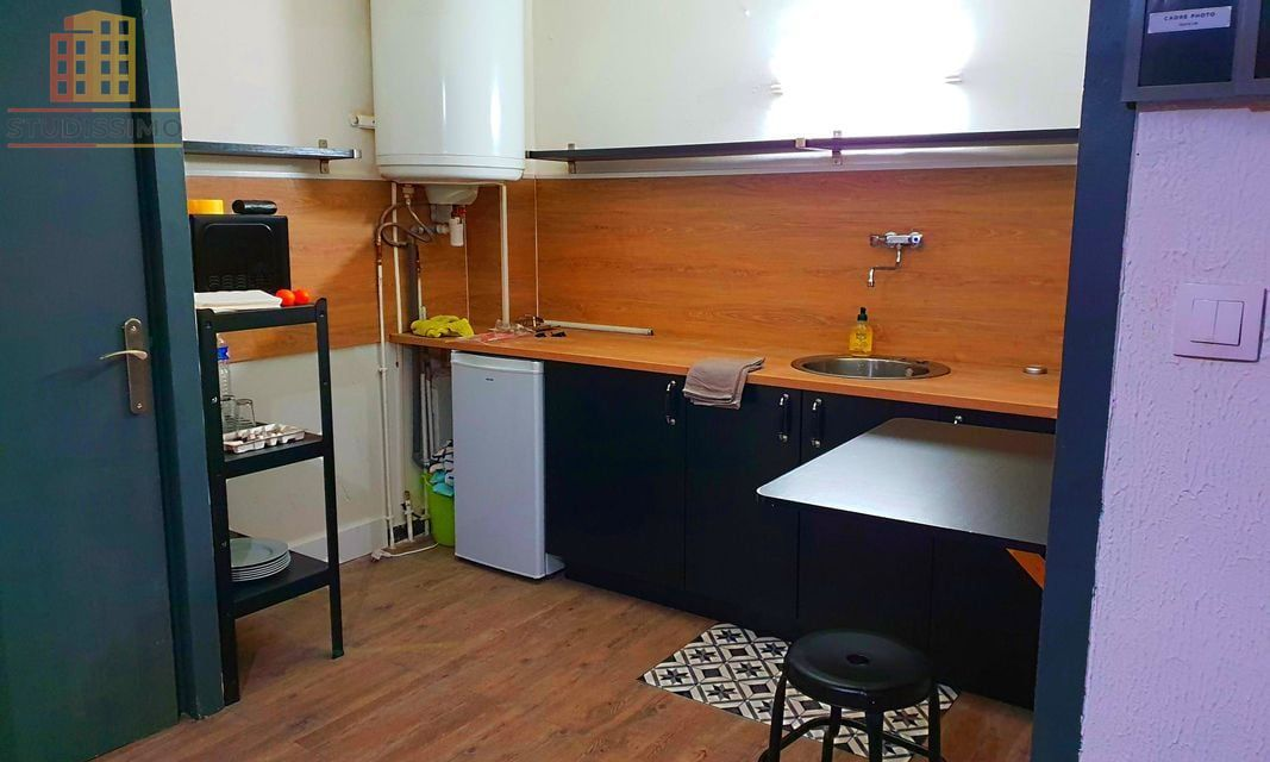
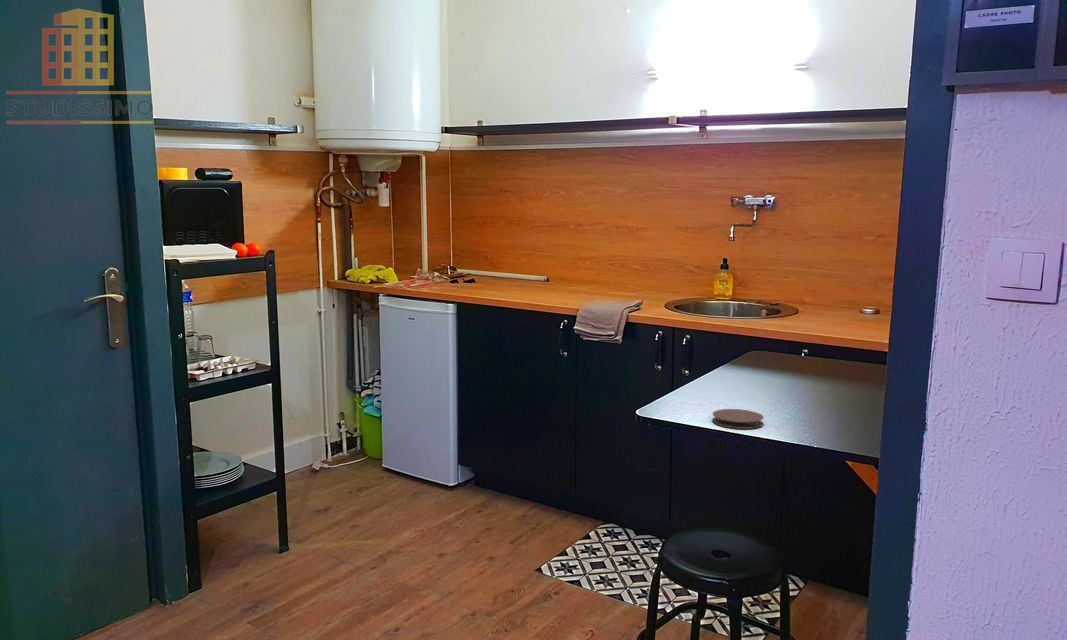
+ coaster [711,408,765,430]
